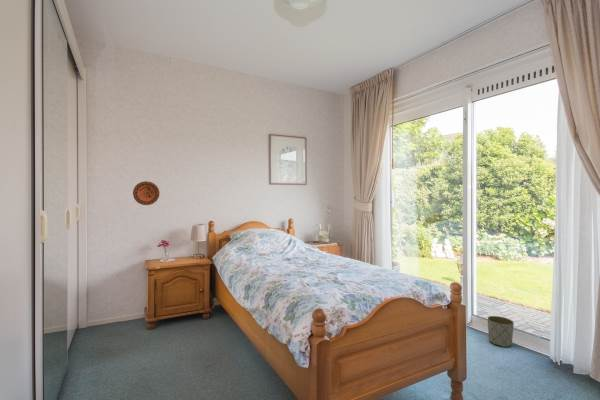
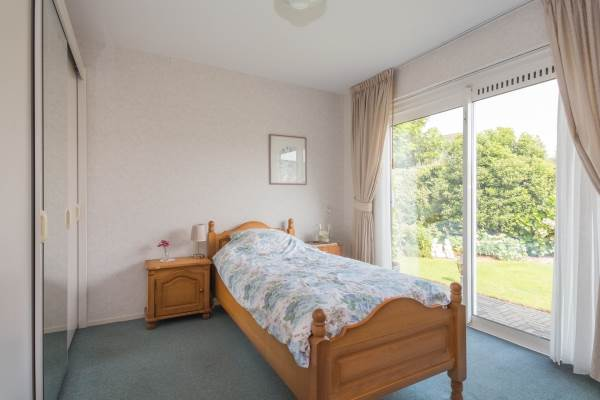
- planter [487,315,515,348]
- decorative plate [132,180,161,206]
